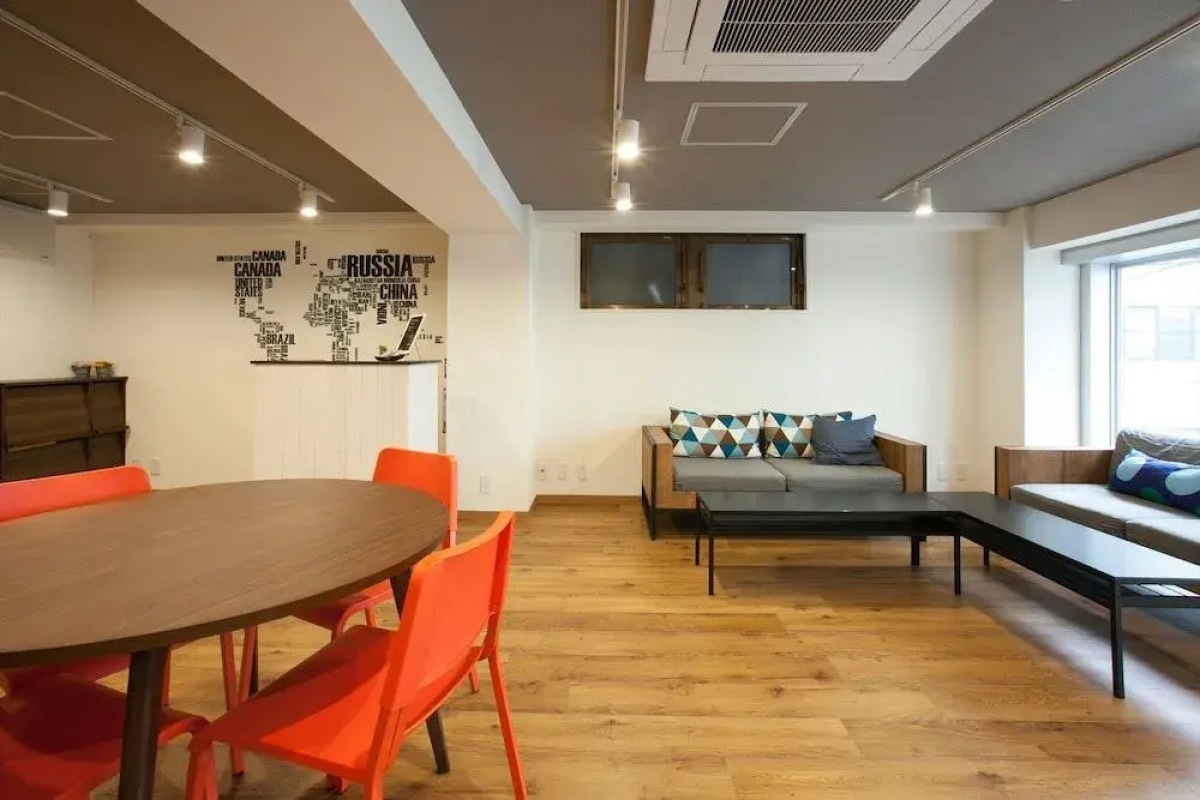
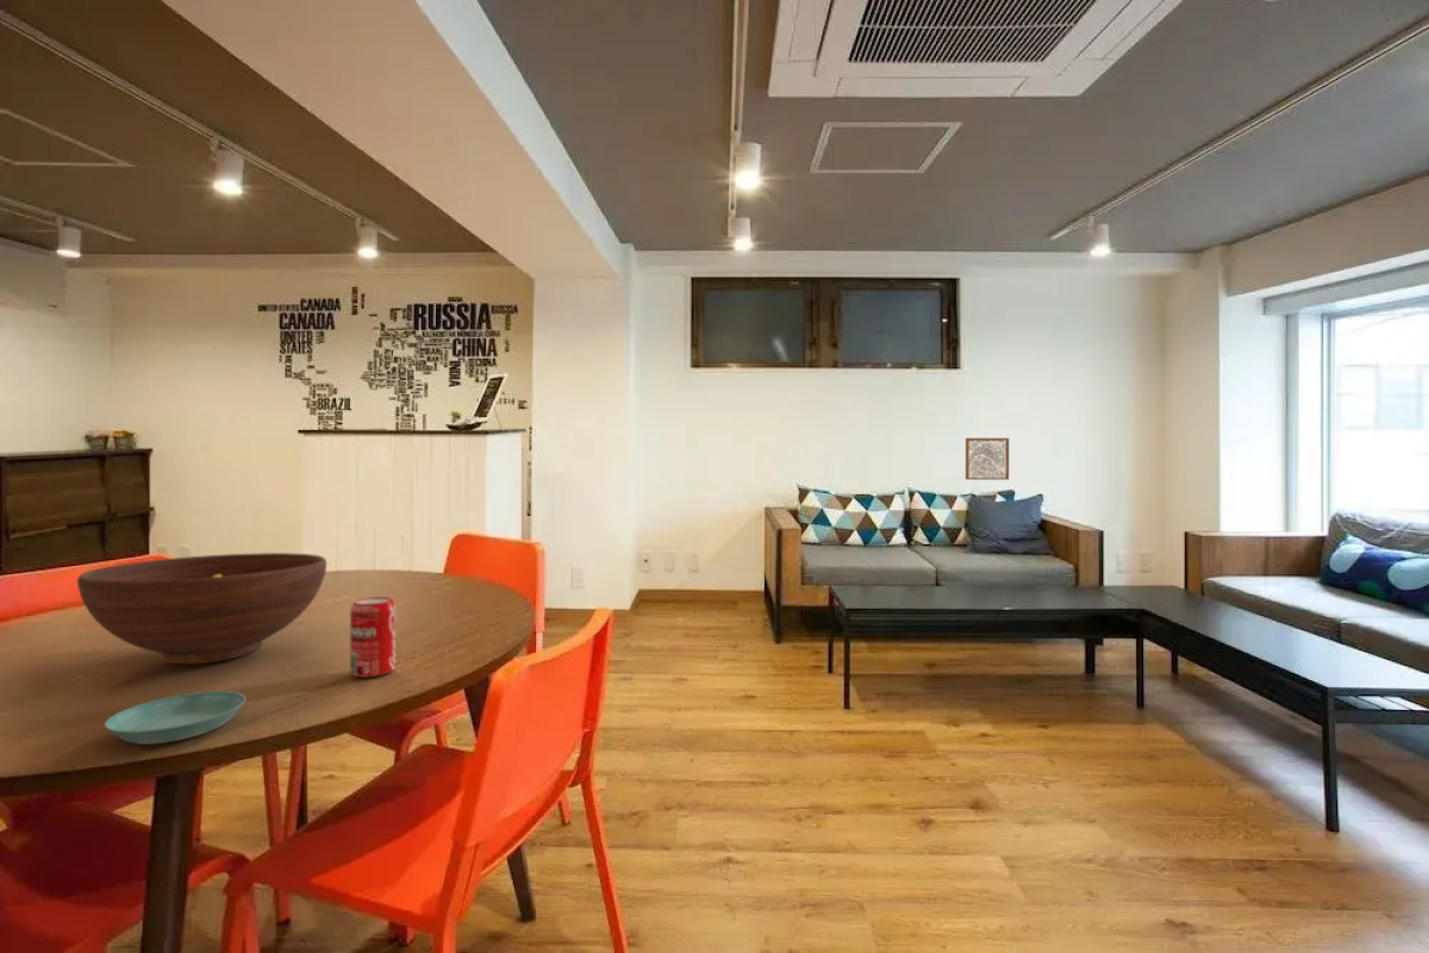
+ wall art [965,437,1010,481]
+ saucer [104,690,248,746]
+ beverage can [349,596,397,678]
+ fruit bowl [76,552,327,665]
